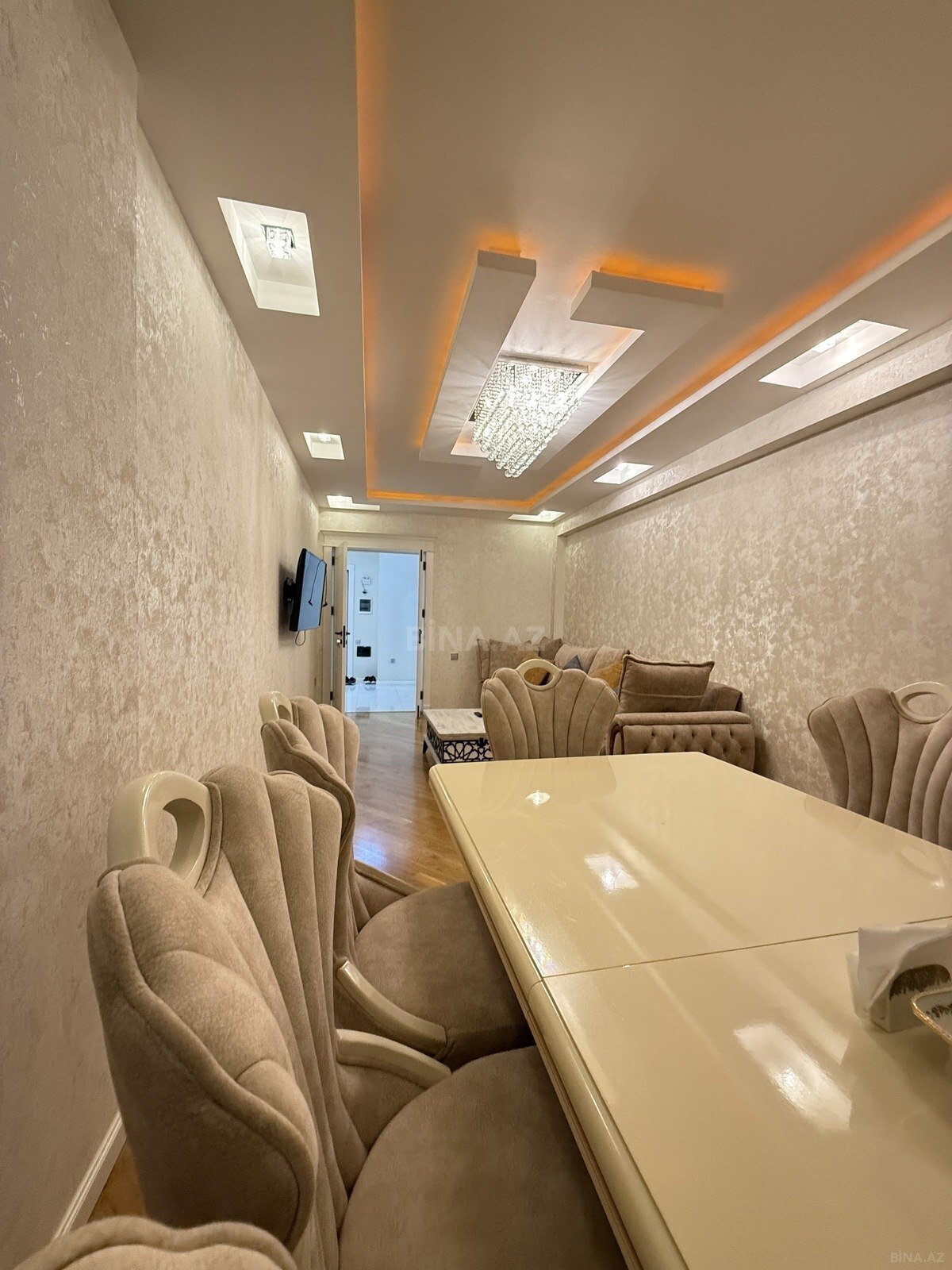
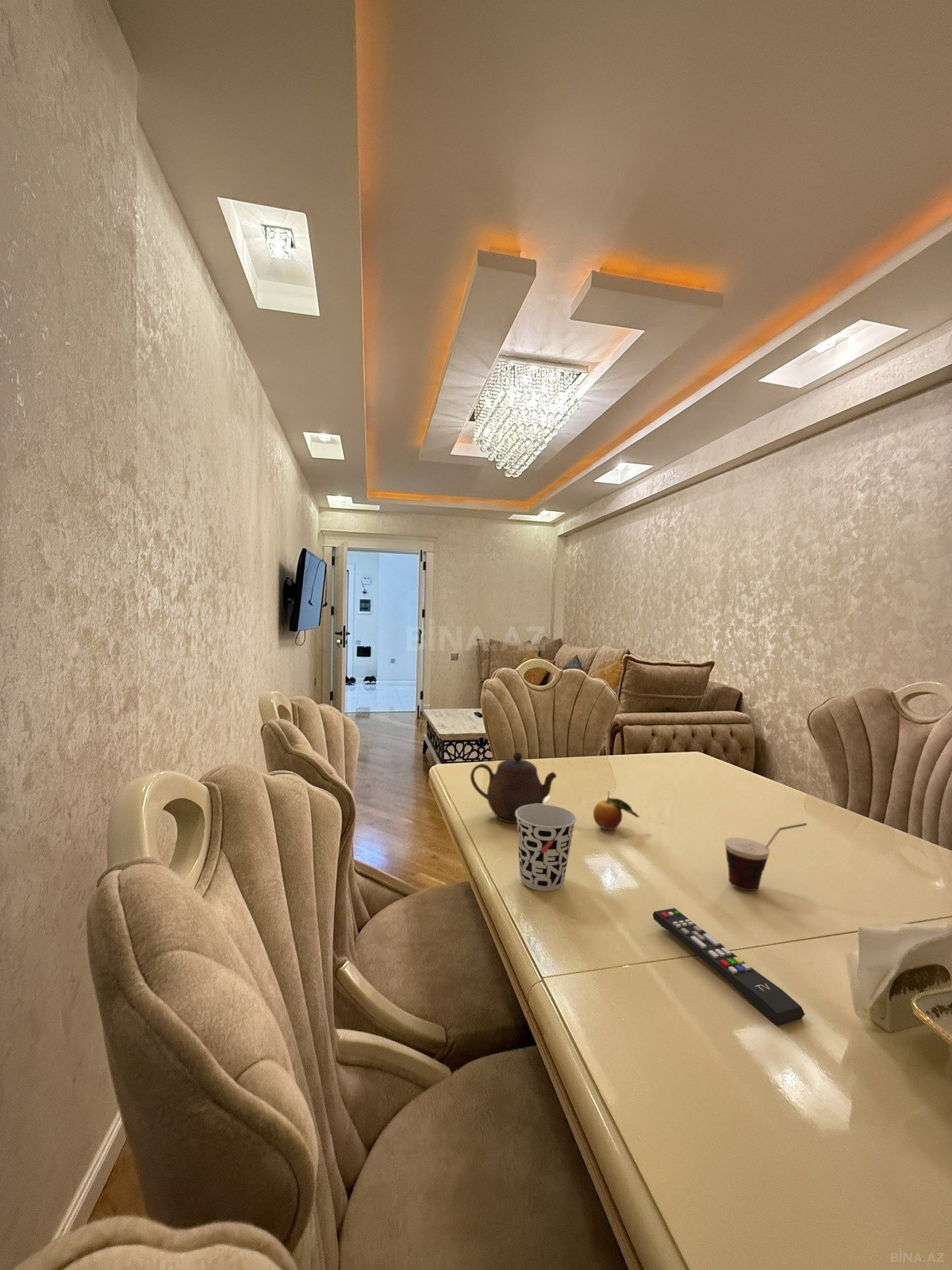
+ cup [724,822,808,891]
+ fruit [593,791,640,830]
+ cup [516,804,578,892]
+ remote control [652,907,805,1027]
+ teapot [470,751,558,824]
